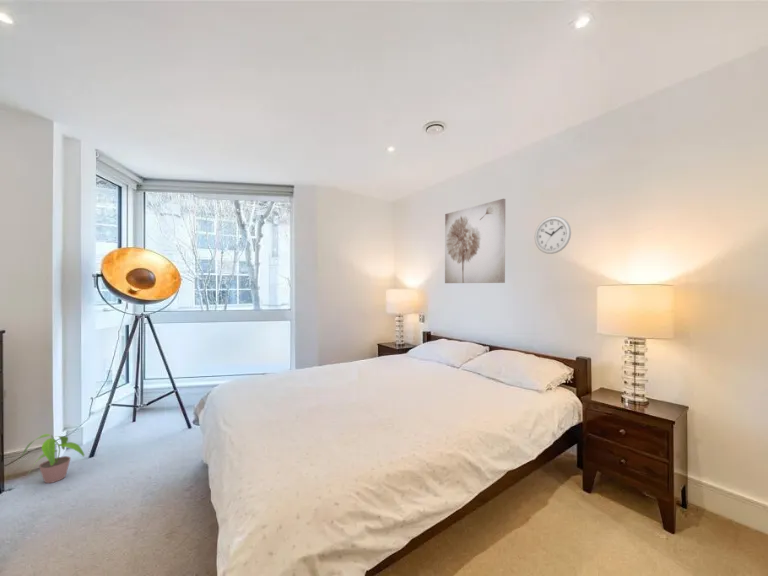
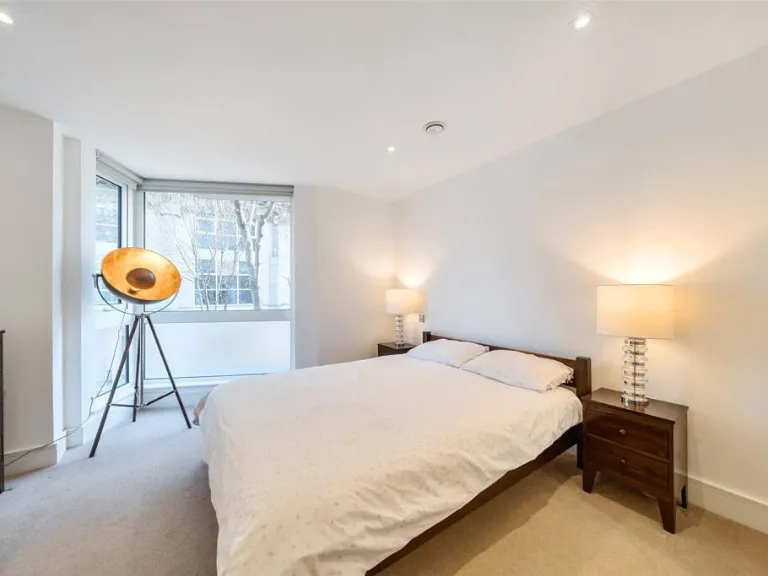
- wall art [444,198,506,284]
- potted plant [20,433,86,484]
- wall clock [534,215,572,255]
